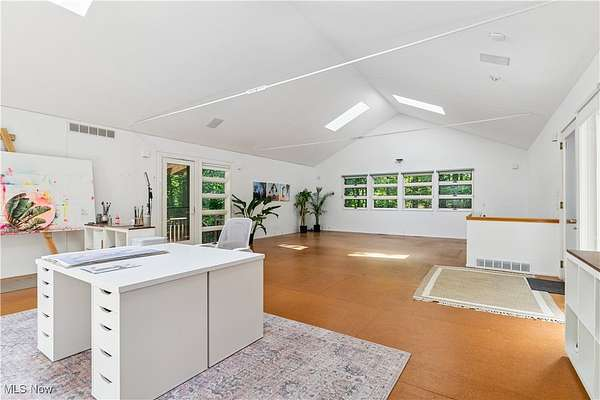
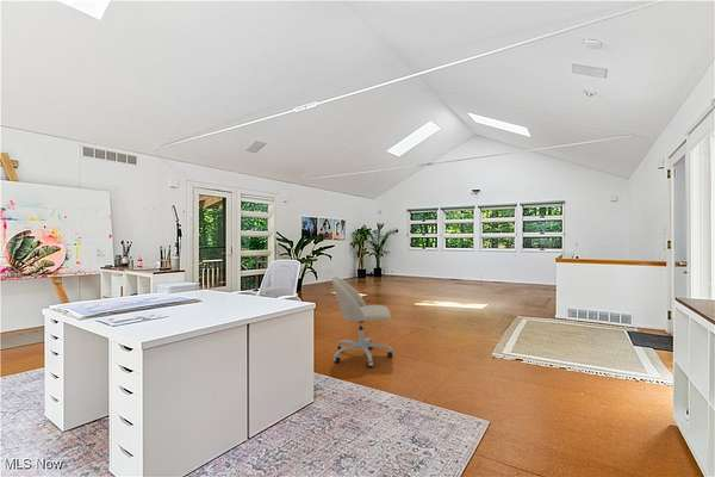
+ office chair [331,275,394,368]
